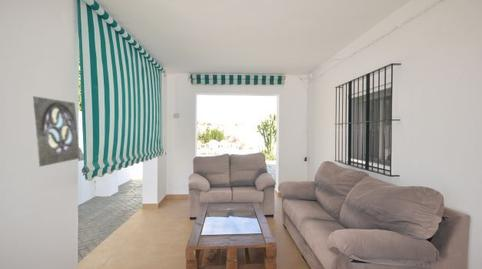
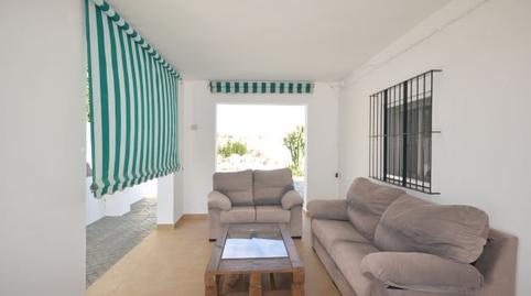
- wall ornament [32,95,81,168]
